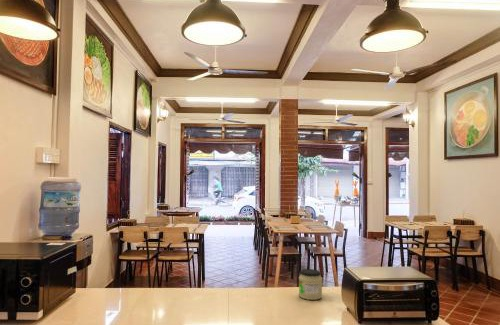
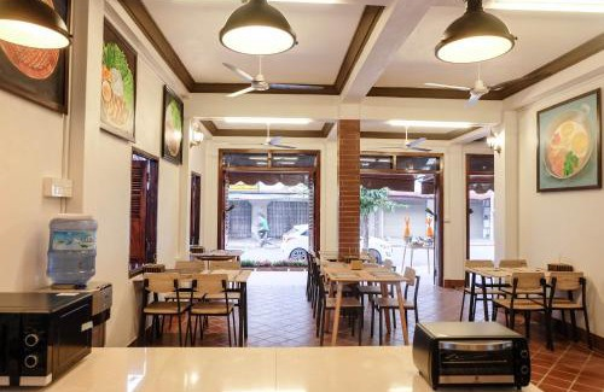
- jar [298,268,323,301]
